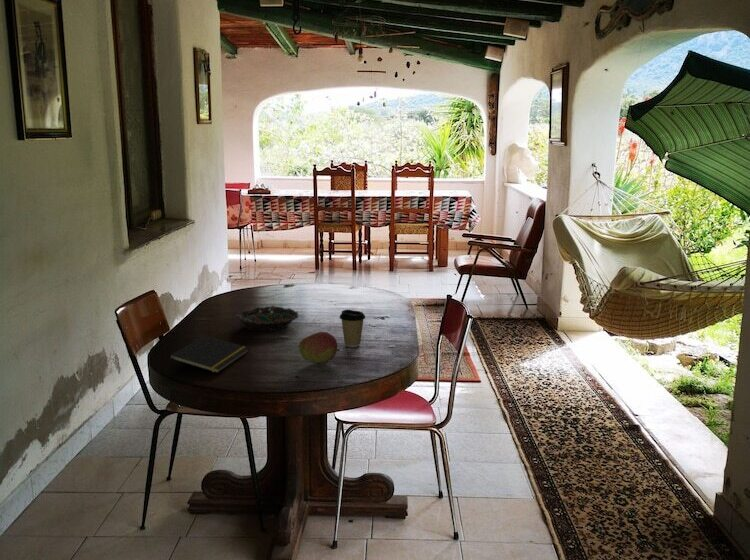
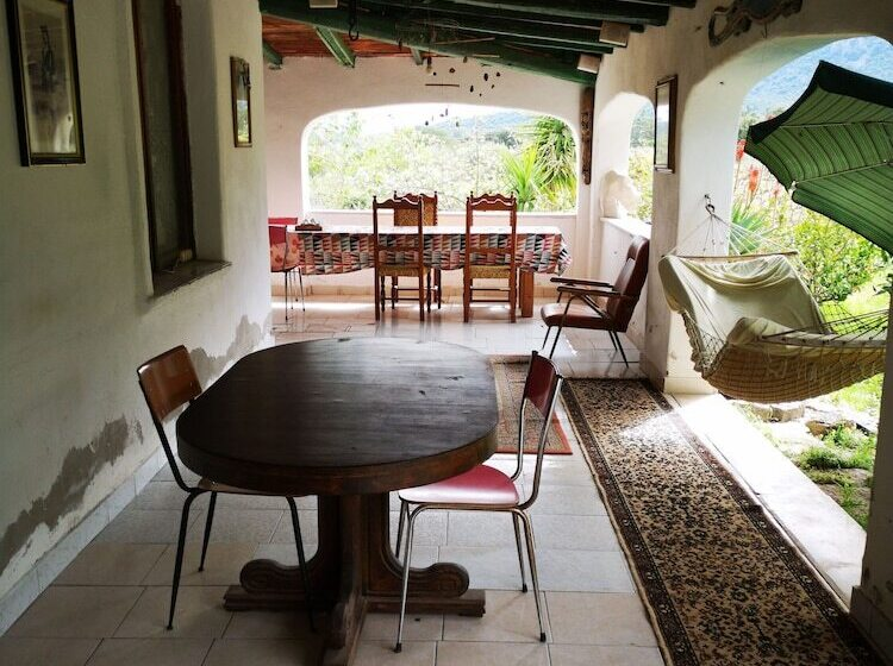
- notepad [169,334,250,374]
- coffee cup [338,309,366,348]
- bowl [234,305,299,332]
- fruit [298,331,341,365]
